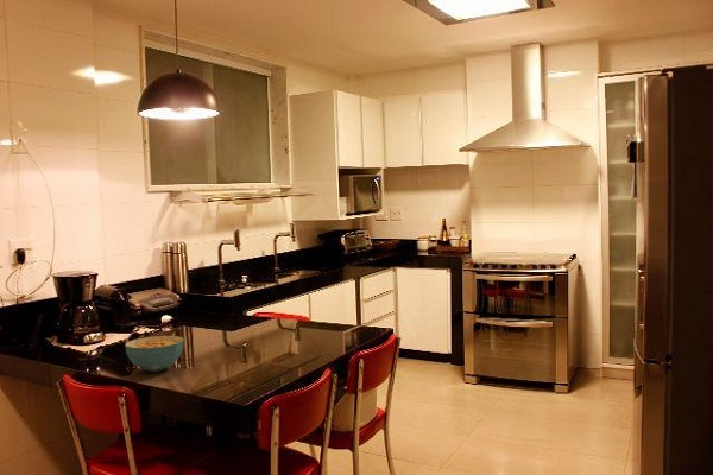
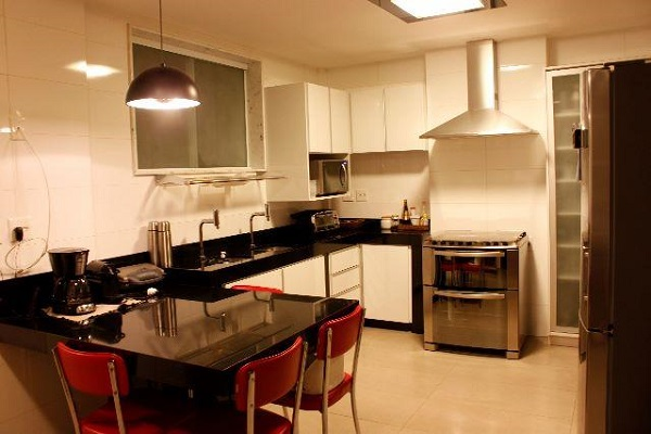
- cereal bowl [124,335,185,373]
